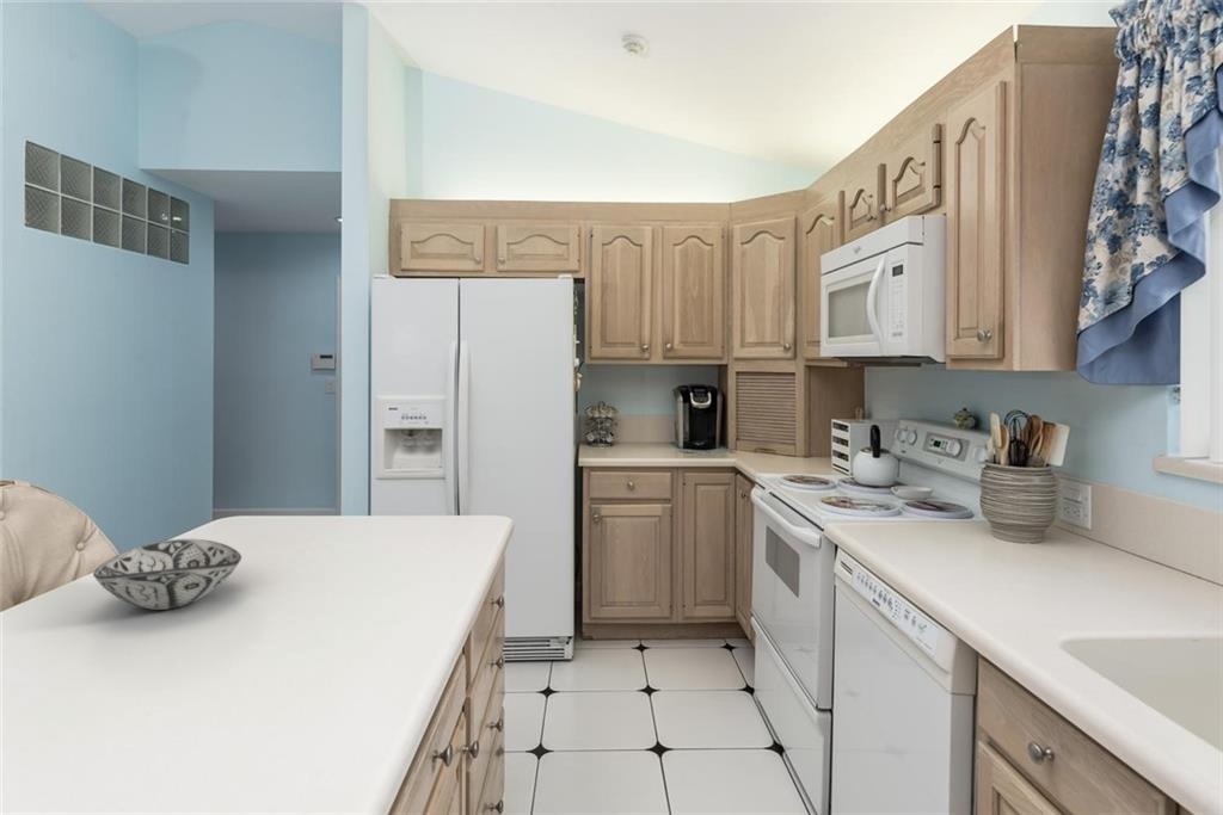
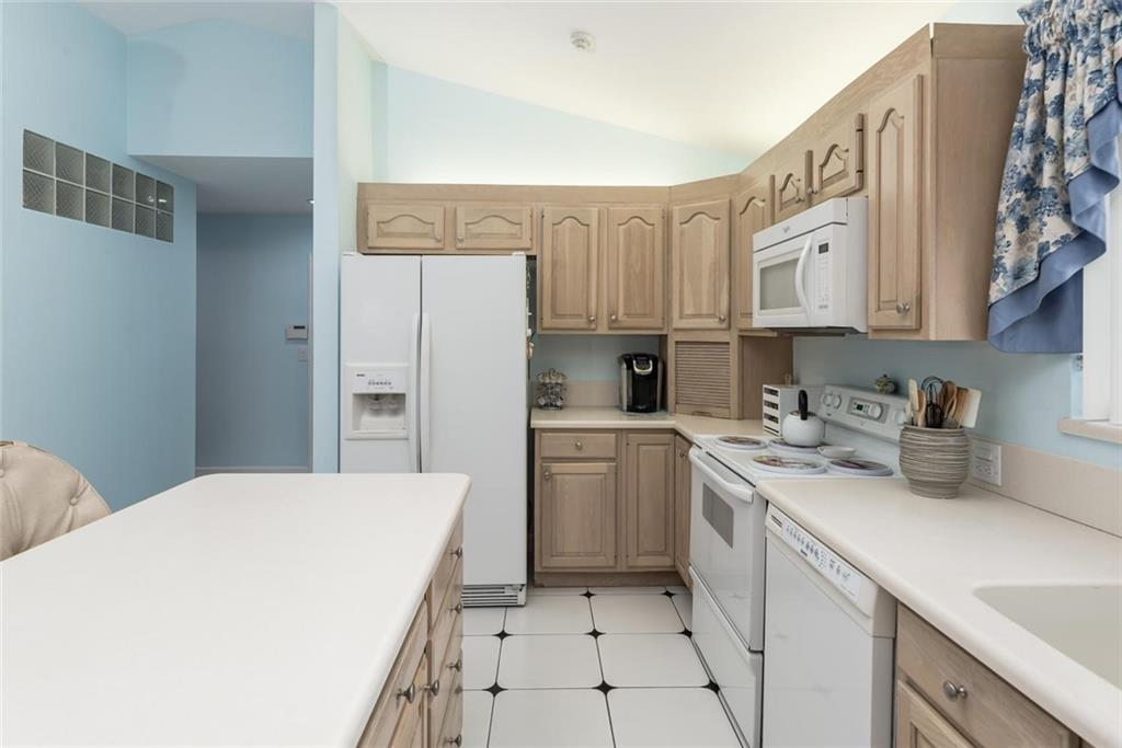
- decorative bowl [92,538,242,611]
